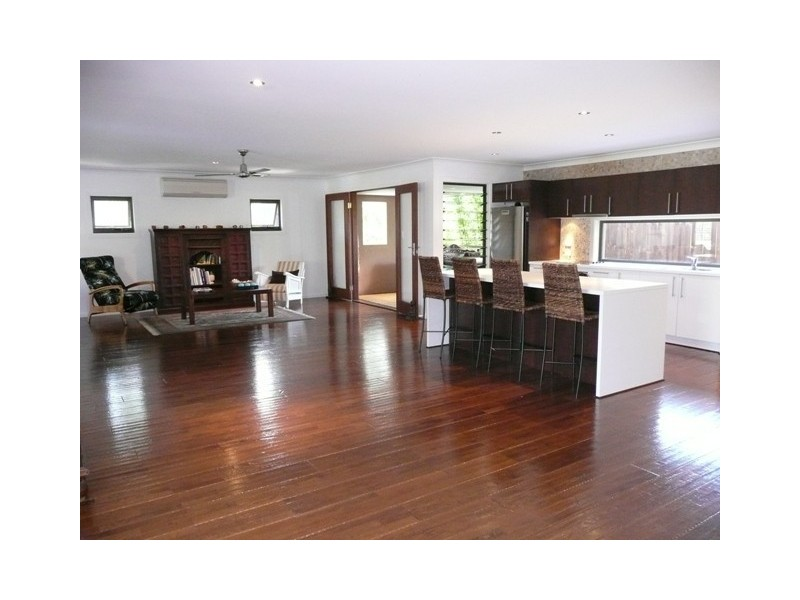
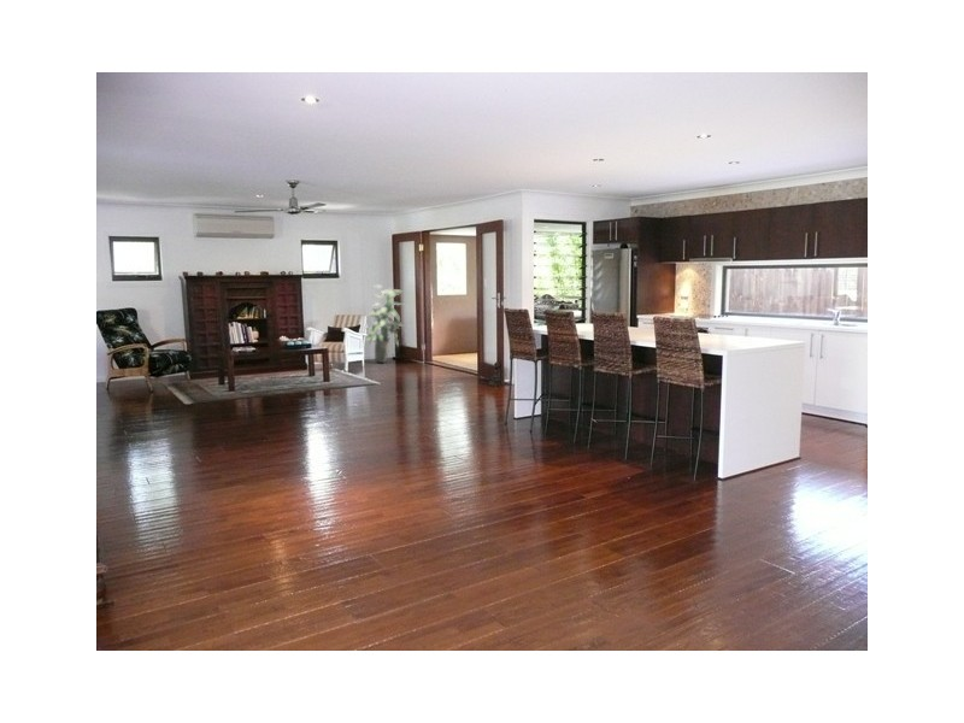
+ indoor plant [365,284,405,364]
